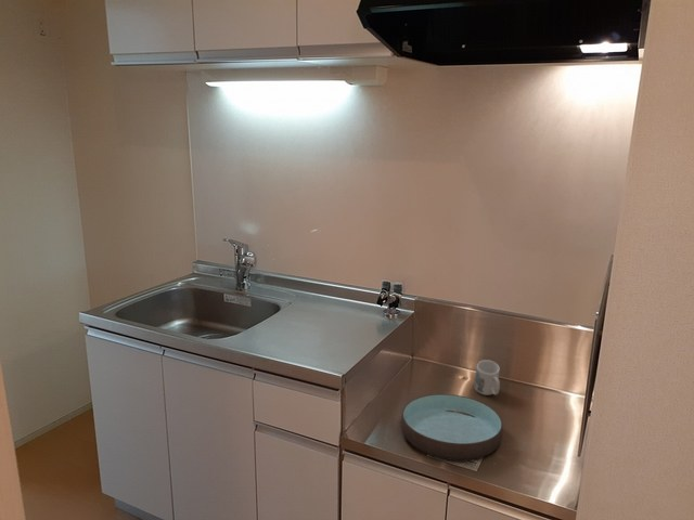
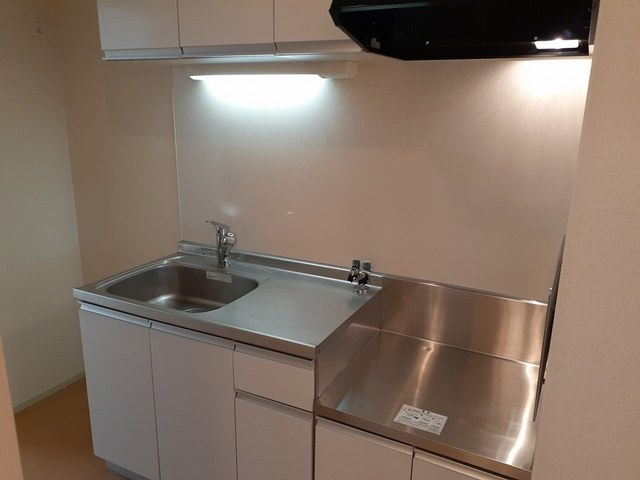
- mug [473,359,501,396]
- bowl [400,393,504,461]
